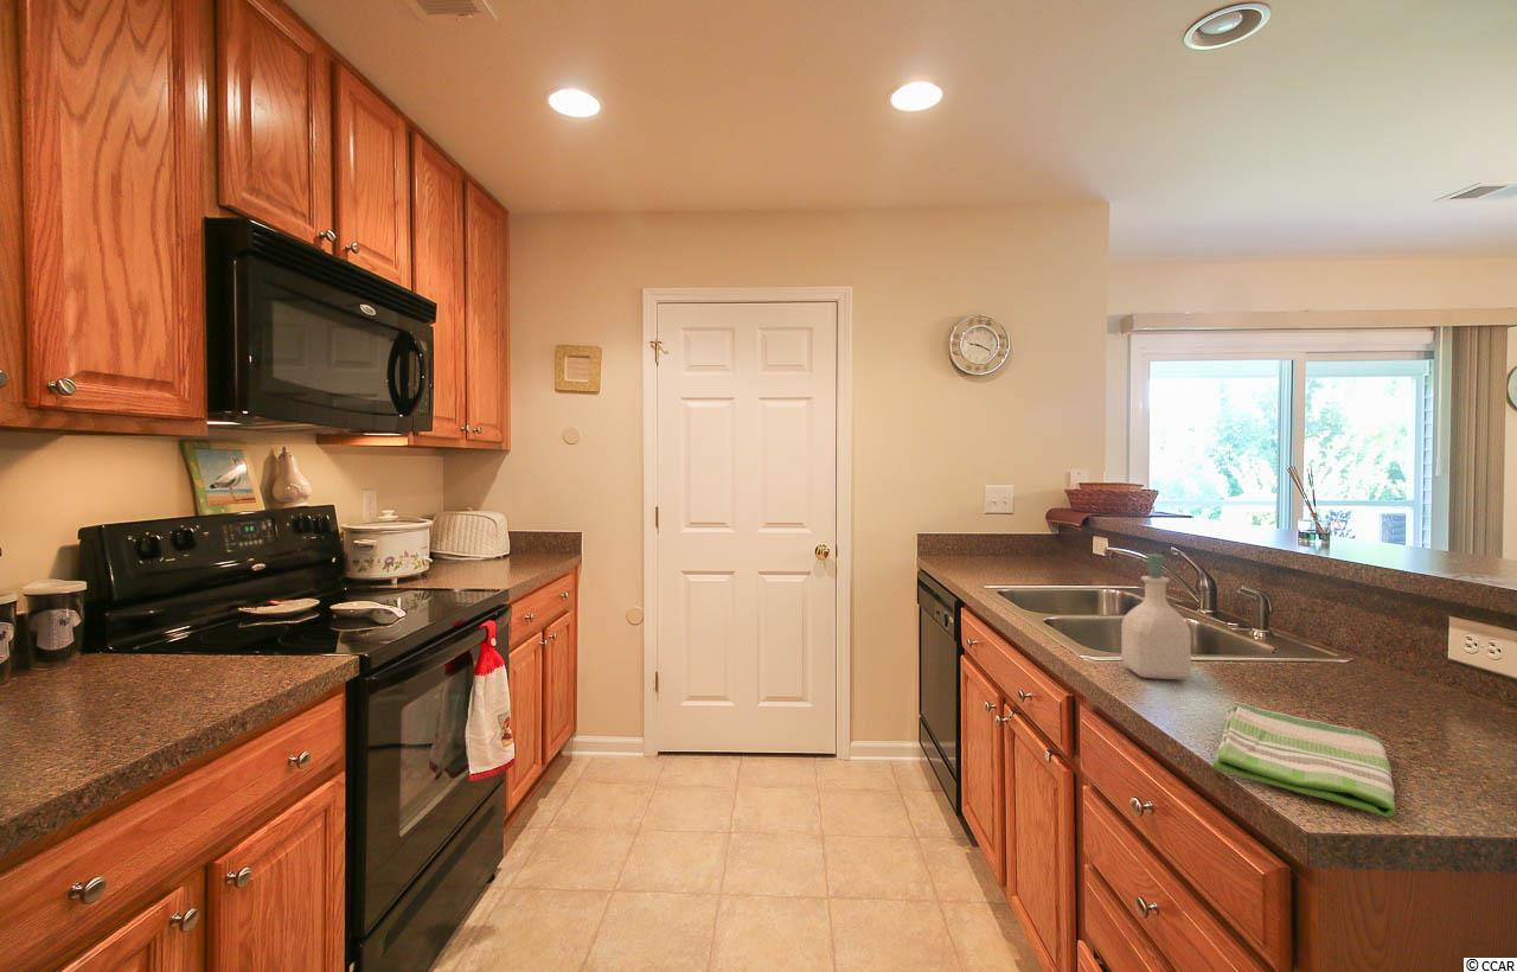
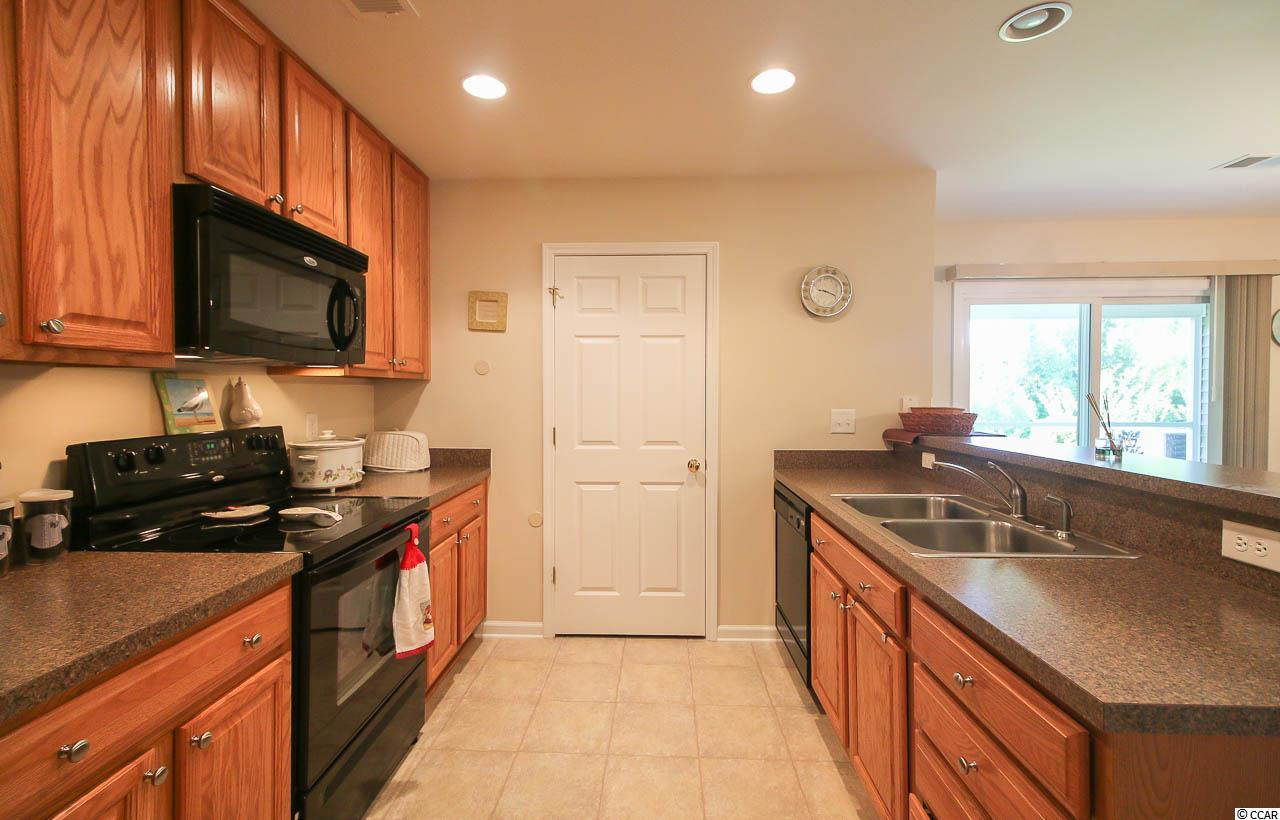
- dish towel [1212,702,1397,818]
- soap bottle [1120,552,1192,680]
